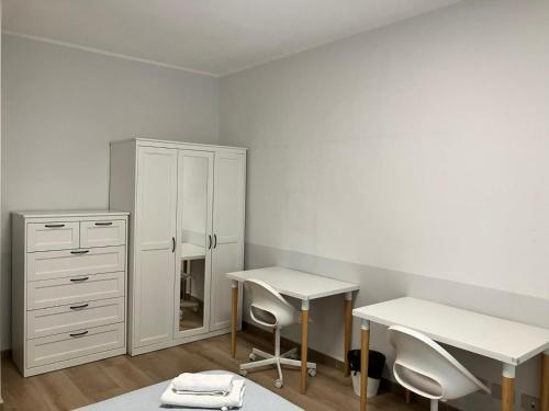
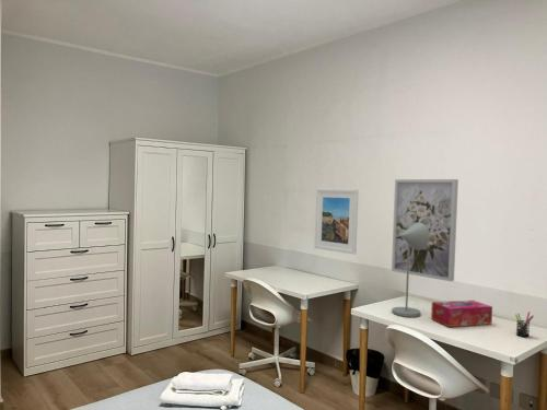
+ desk lamp [391,223,430,318]
+ pen holder [514,311,535,338]
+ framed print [314,188,360,255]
+ tissue box [430,300,493,328]
+ wall art [391,178,459,282]
